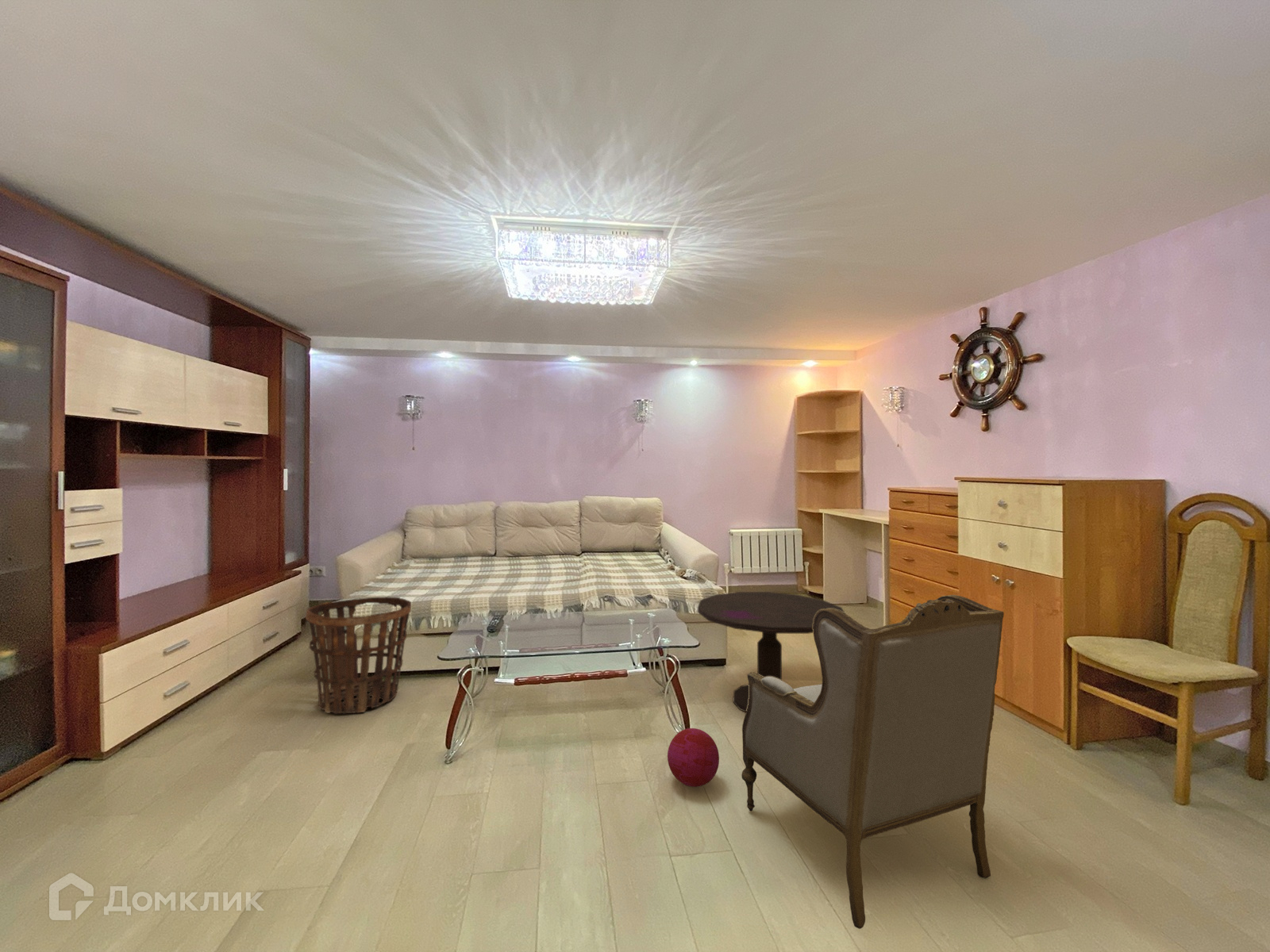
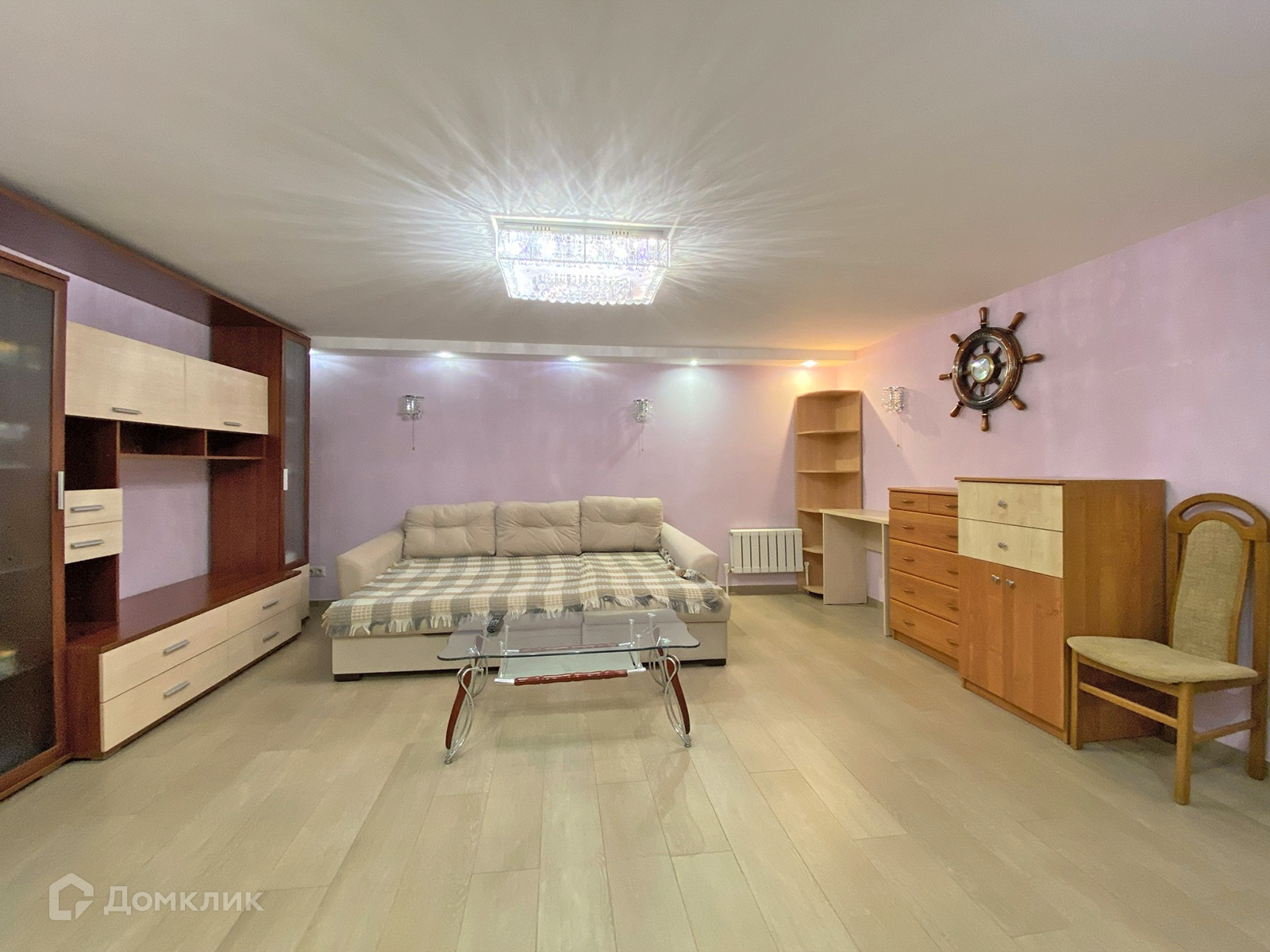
- ball [667,727,720,788]
- basket [305,596,412,714]
- armchair [741,594,1005,930]
- side table [697,591,846,713]
